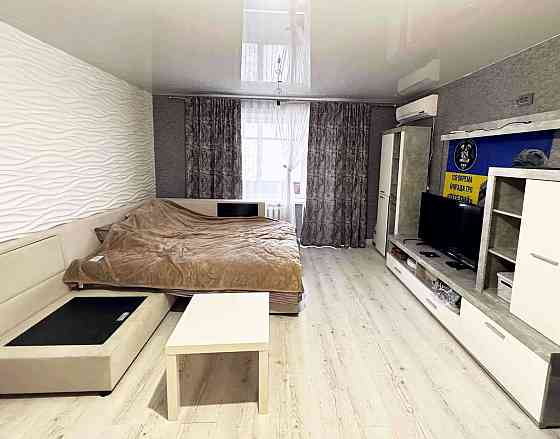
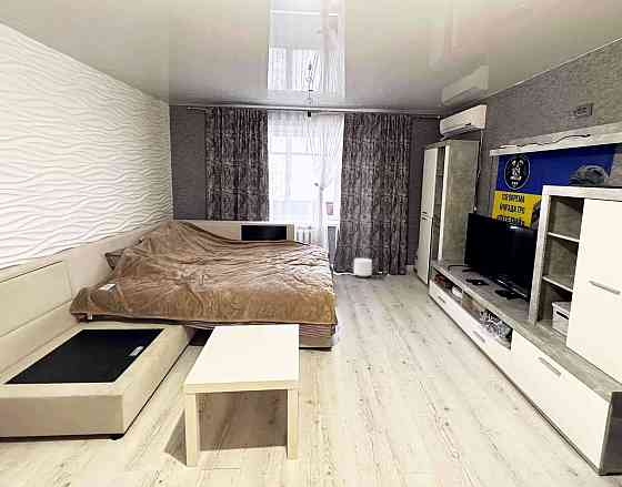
+ planter [353,257,373,278]
